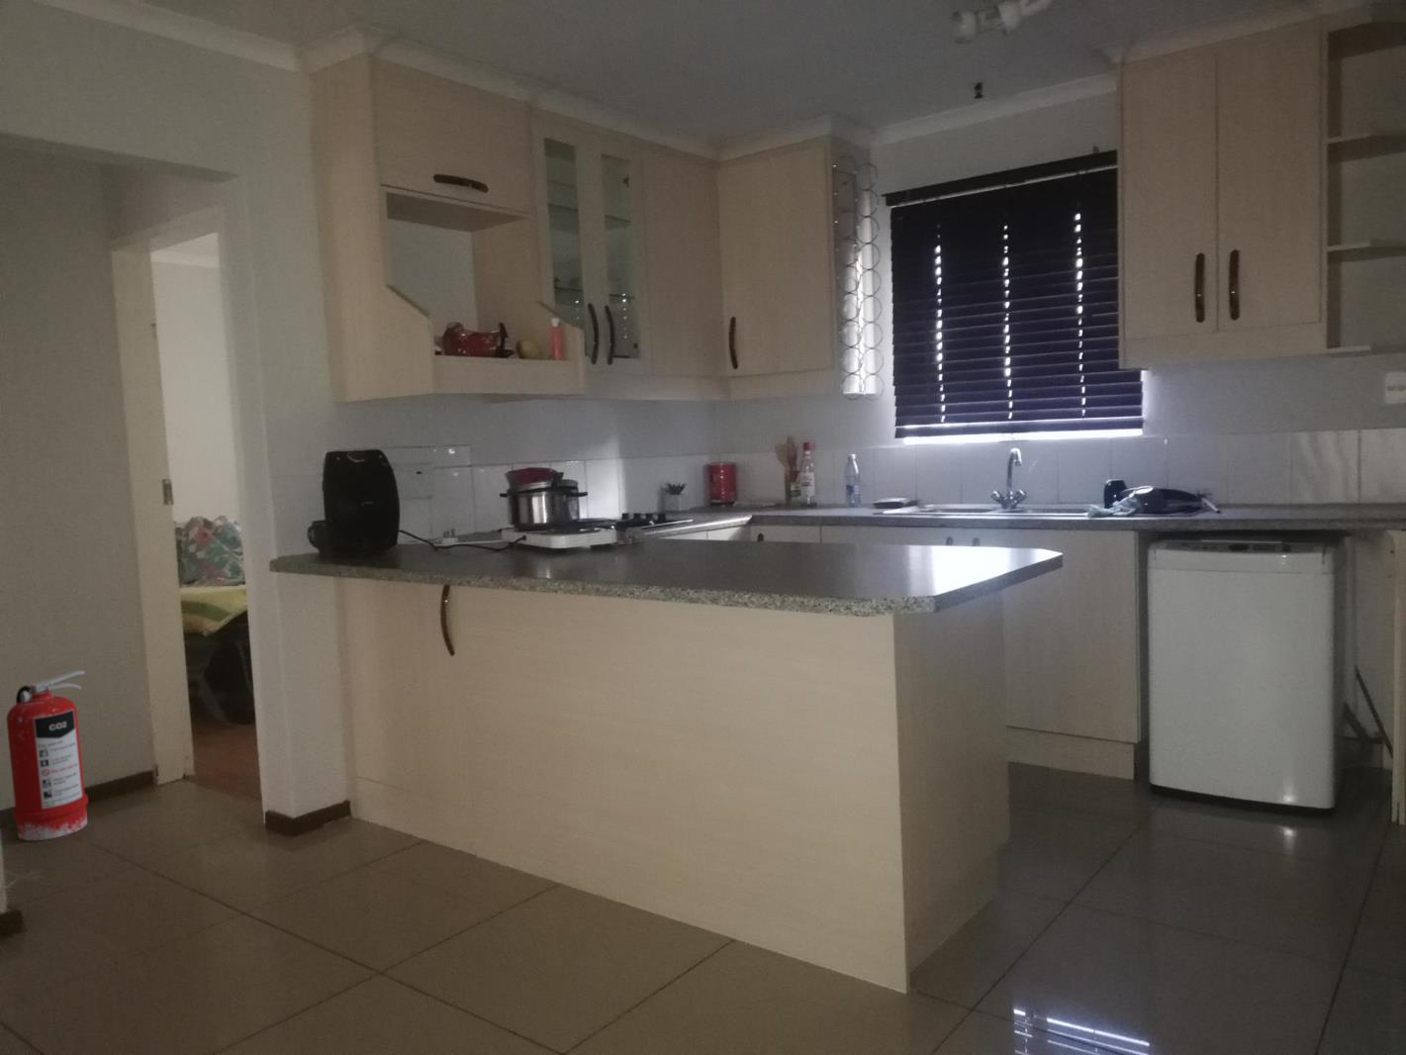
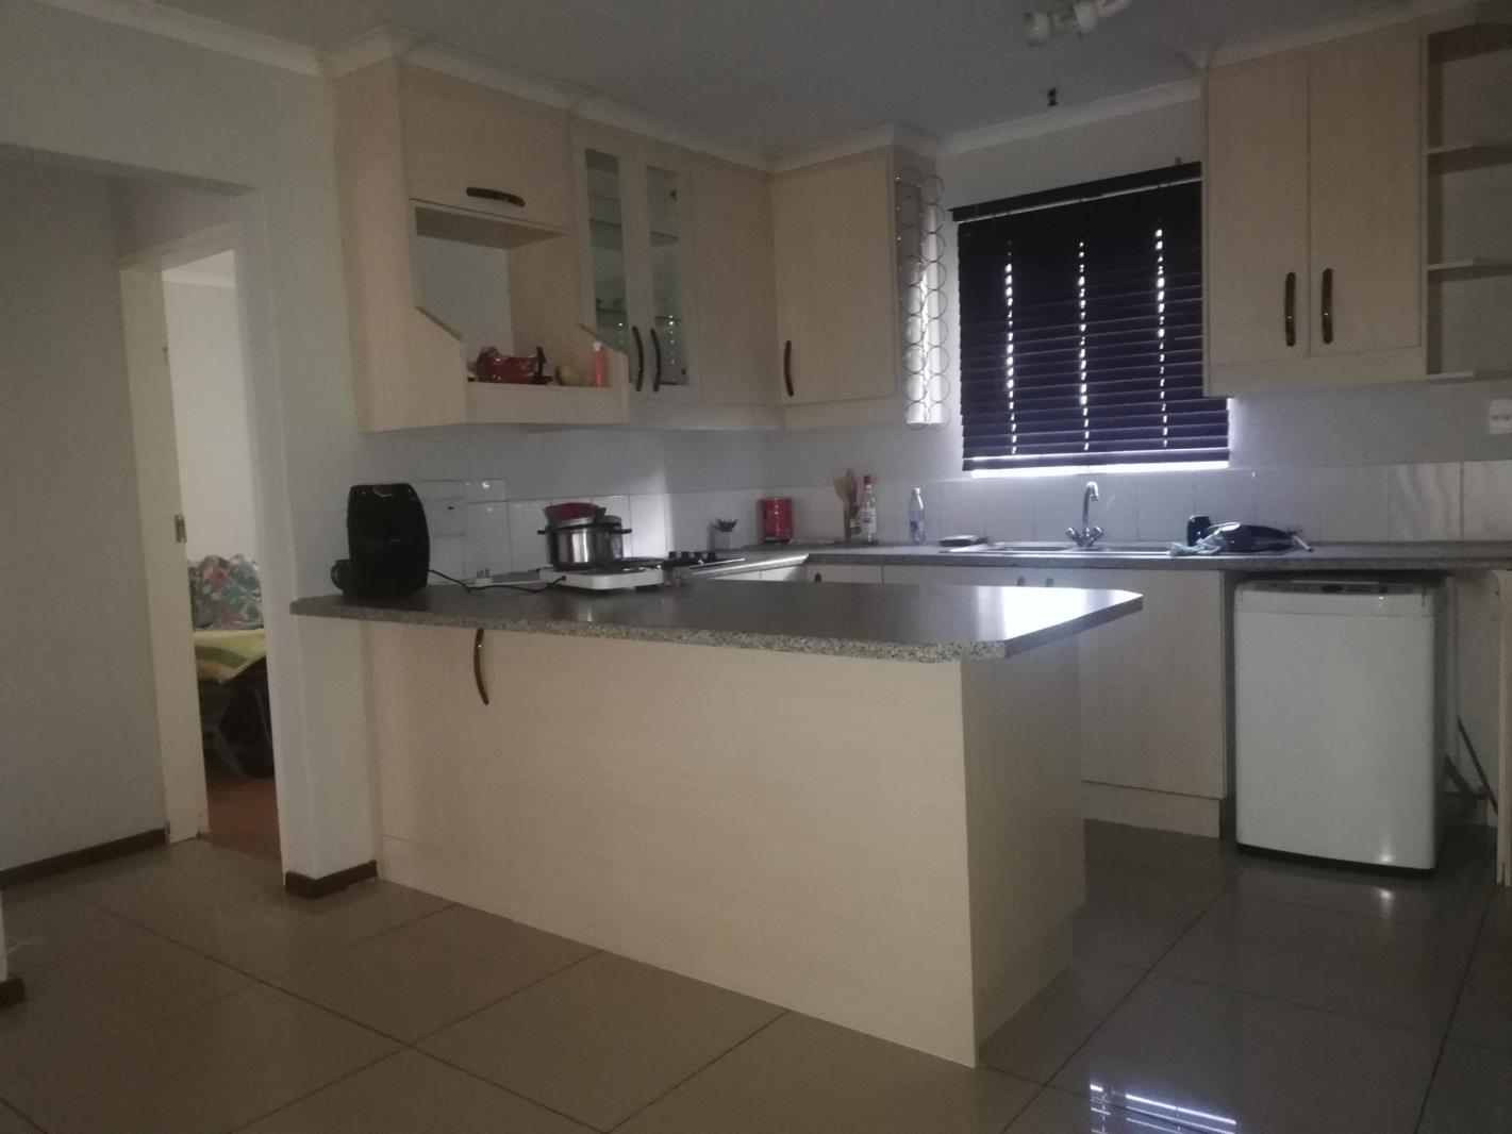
- fire extinguisher [4,670,89,842]
